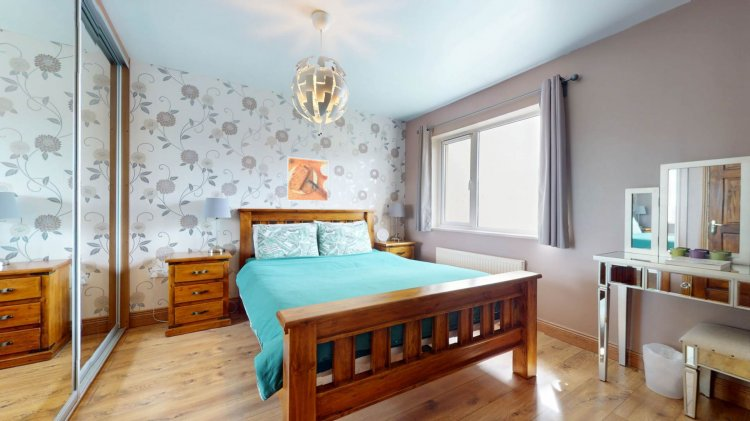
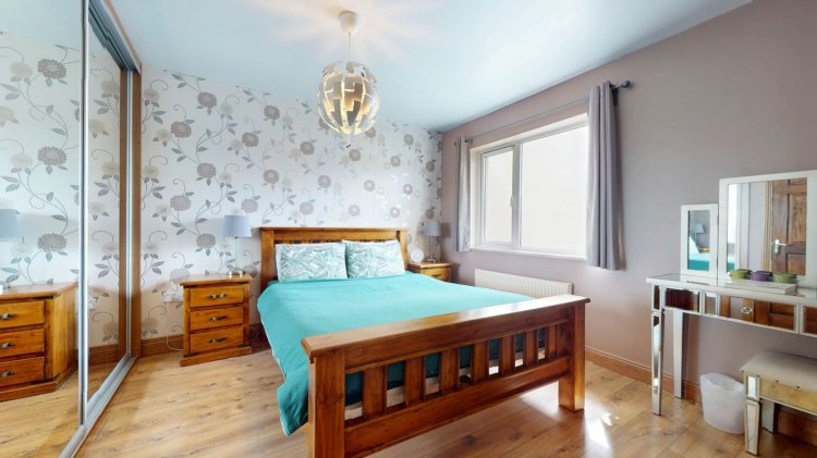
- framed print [286,156,329,202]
